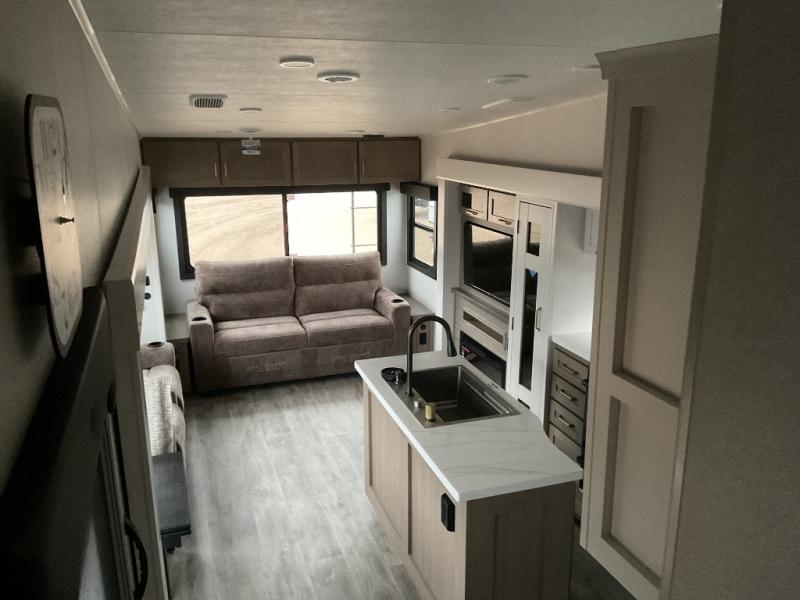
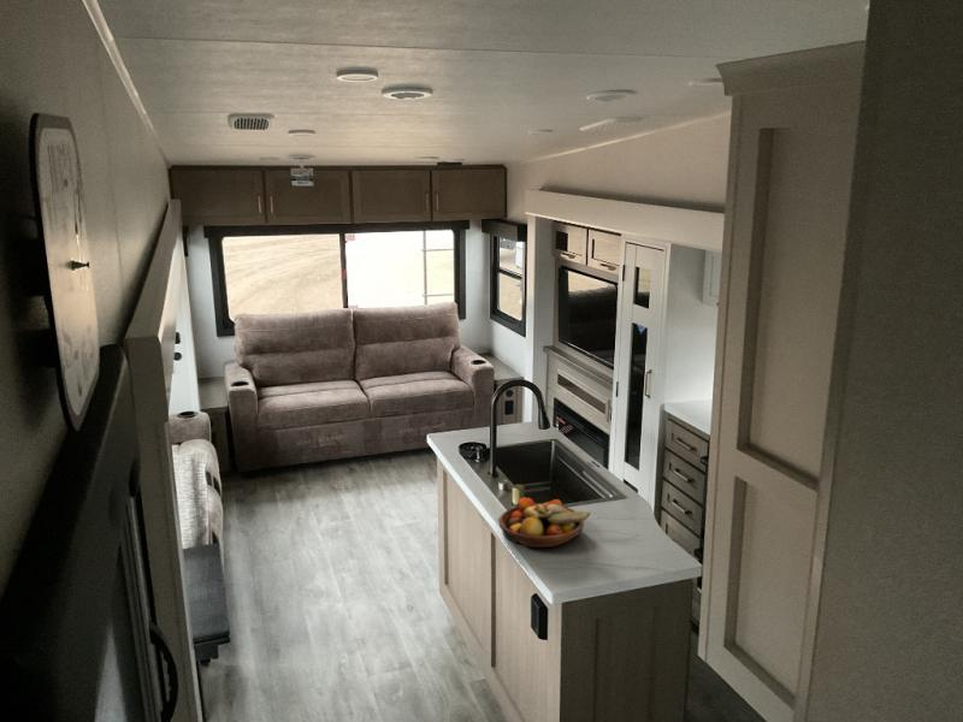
+ fruit bowl [497,497,591,549]
